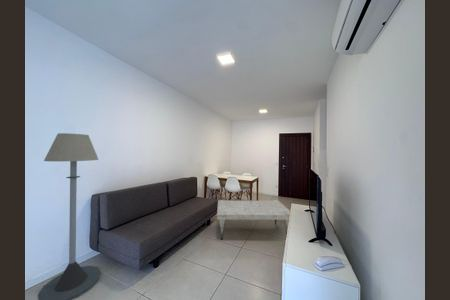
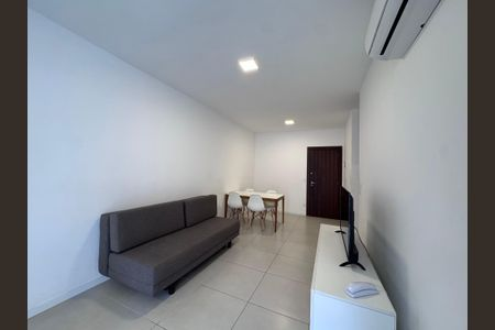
- floor lamp [37,132,102,300]
- coffee table [216,199,291,241]
